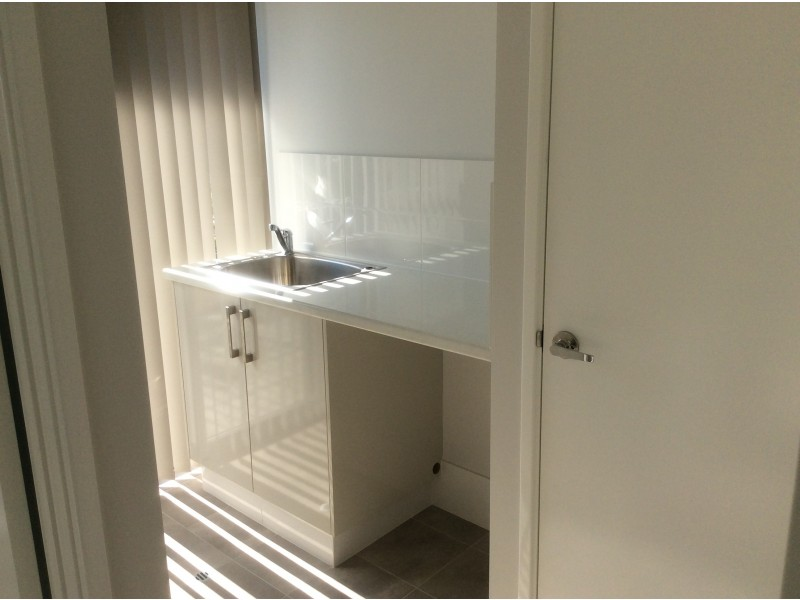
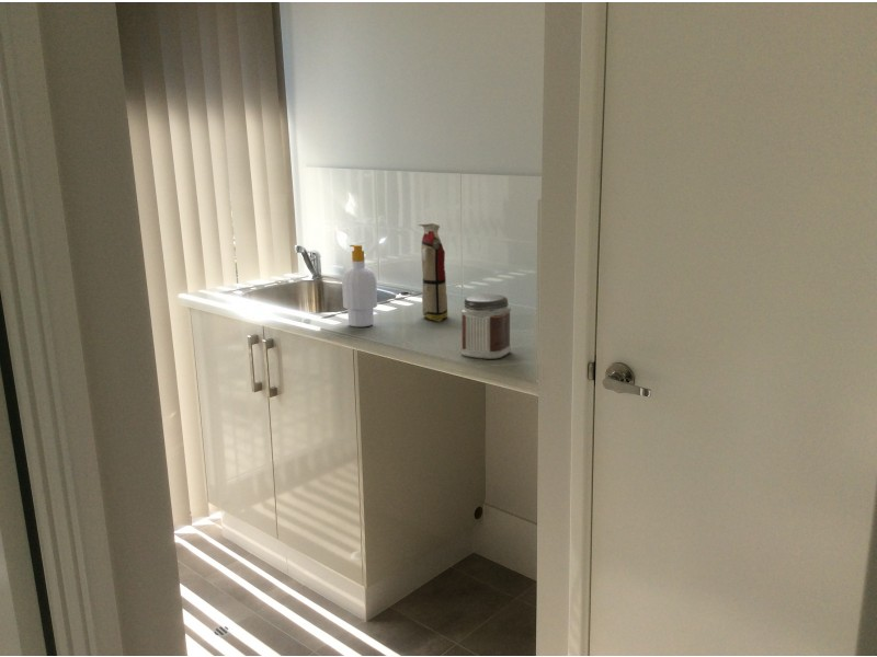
+ dress [418,222,448,322]
+ soap bottle [341,244,378,328]
+ jar [460,293,512,360]
